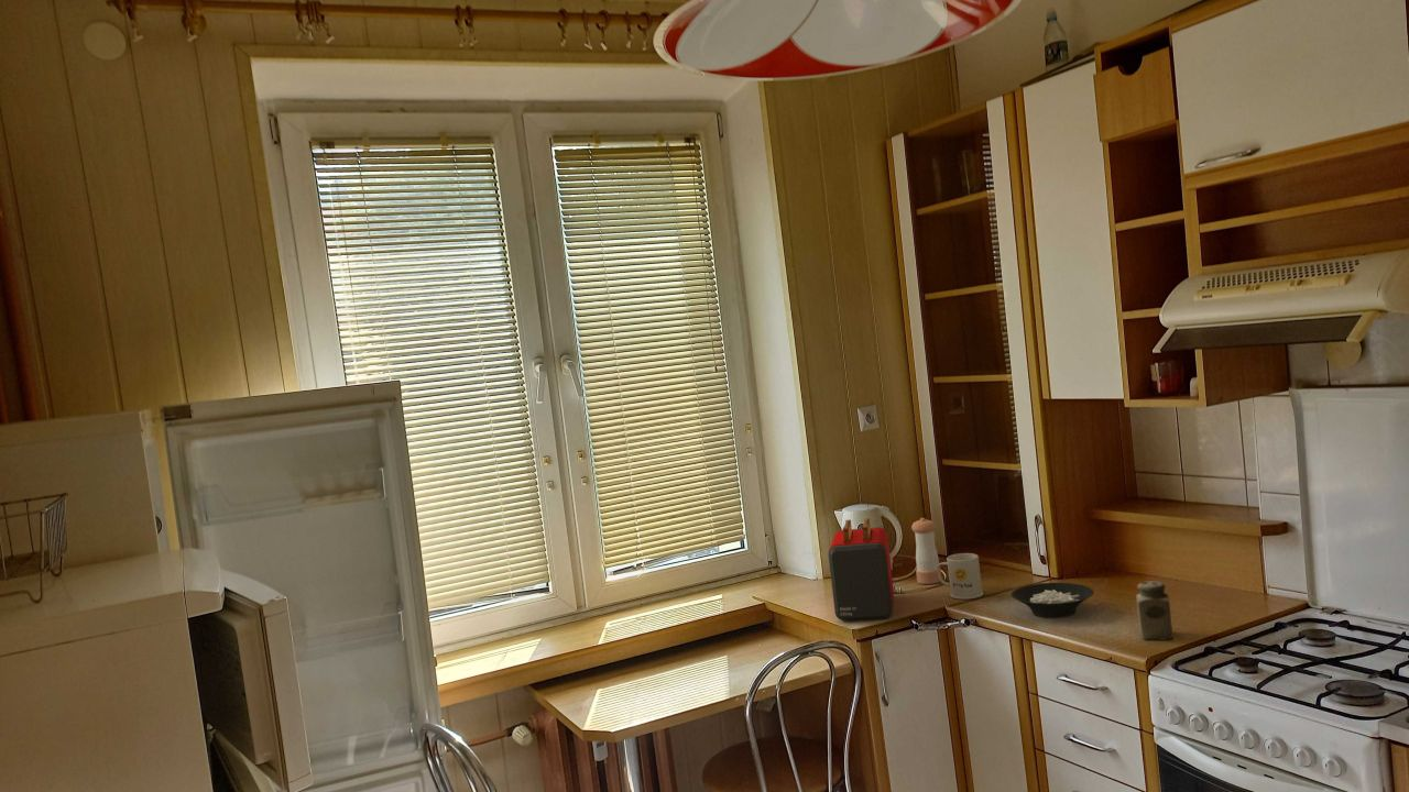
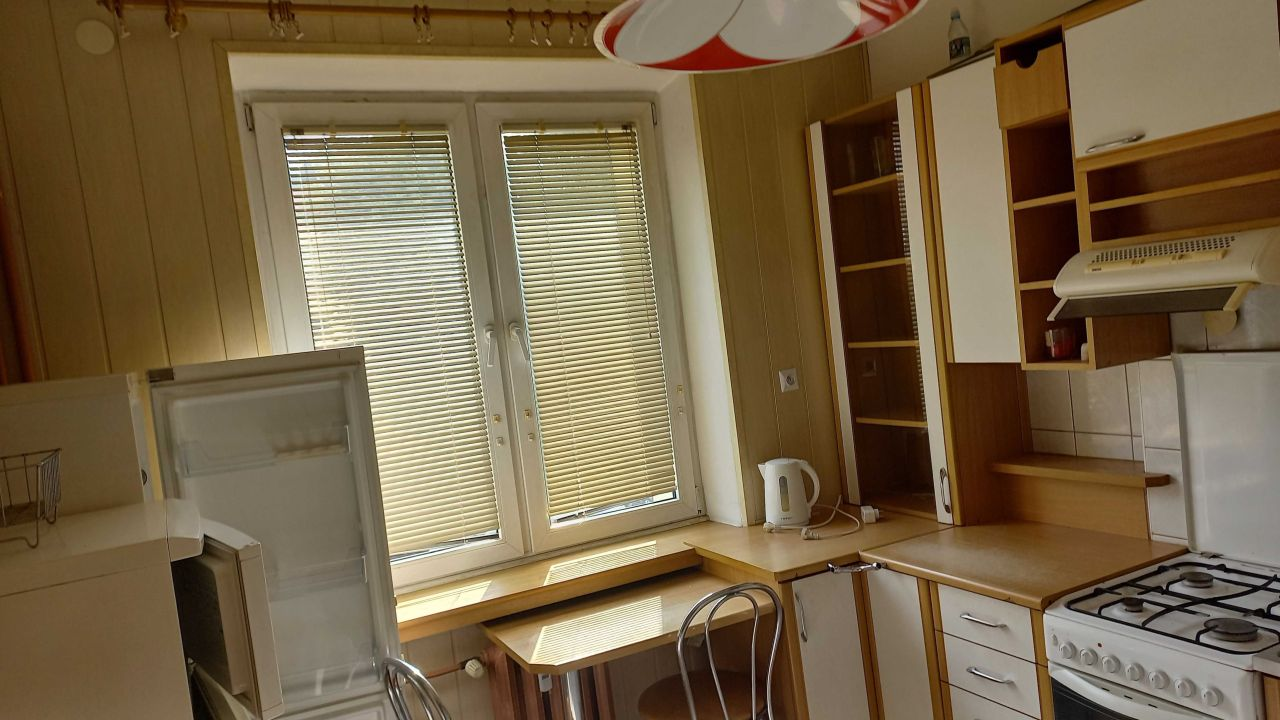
- salt shaker [1135,580,1173,640]
- pepper shaker [910,517,942,585]
- toaster [828,517,895,622]
- cereal bowl [1009,582,1095,619]
- mug [938,552,984,601]
